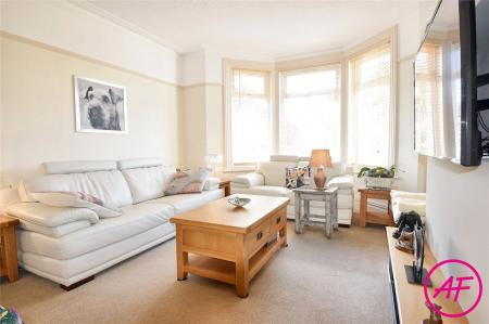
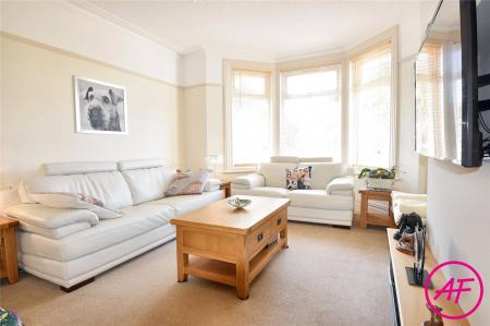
- stool [291,184,341,239]
- lamp [308,148,334,190]
